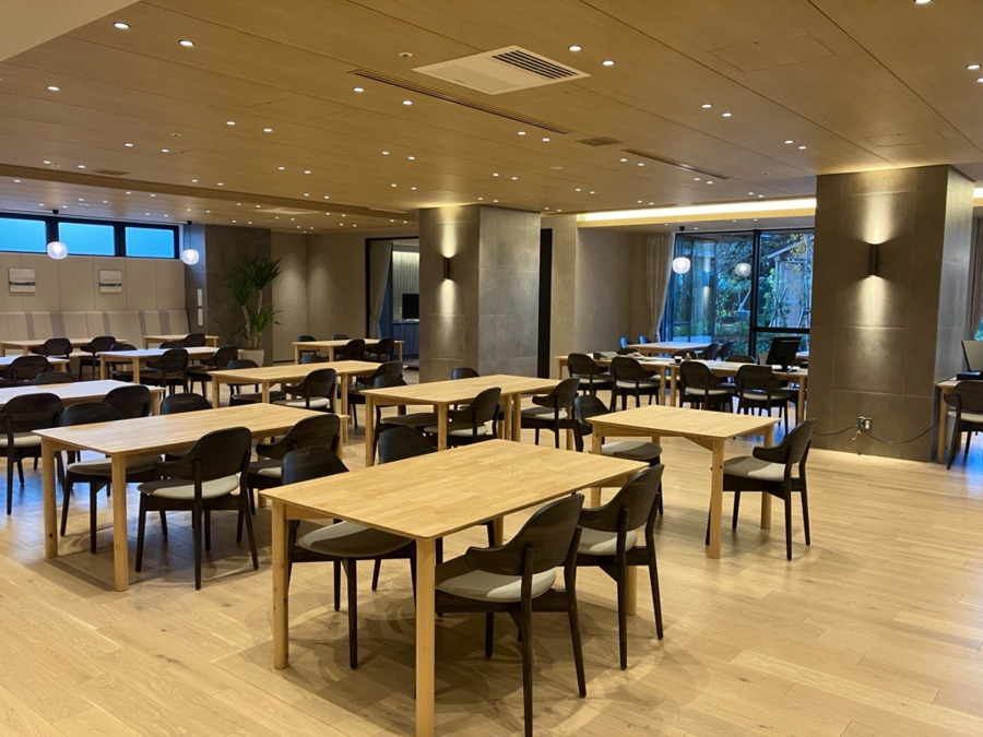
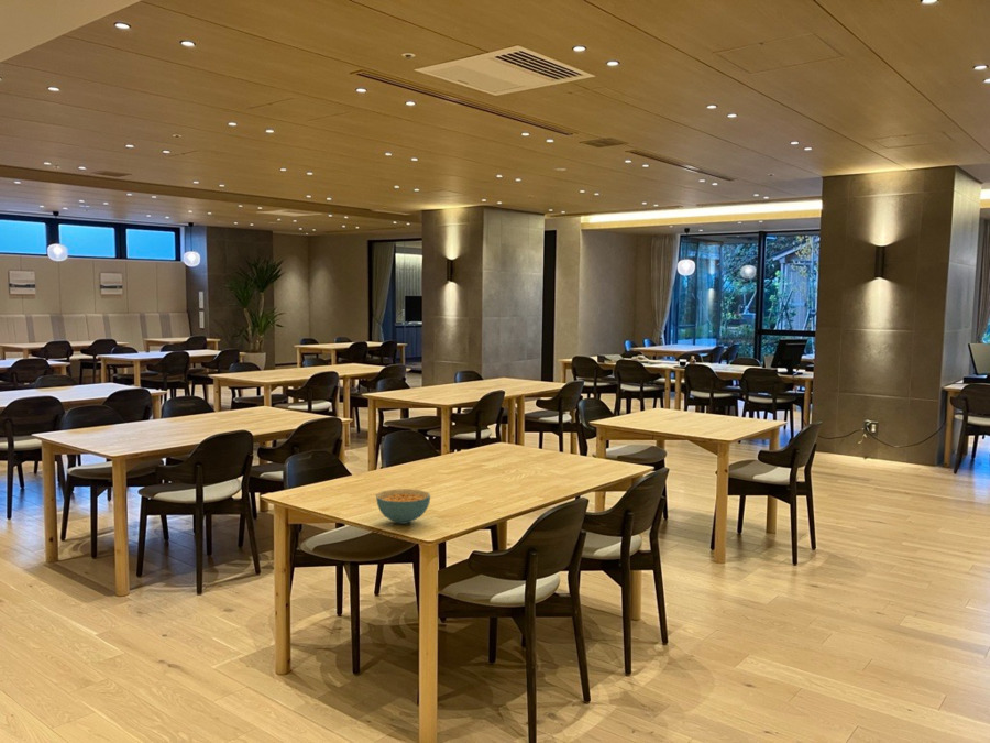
+ cereal bowl [375,488,431,525]
